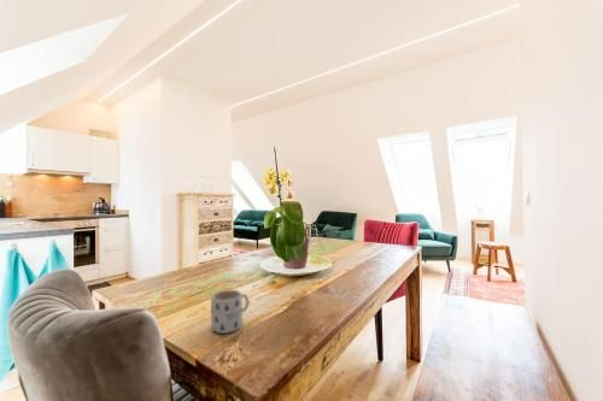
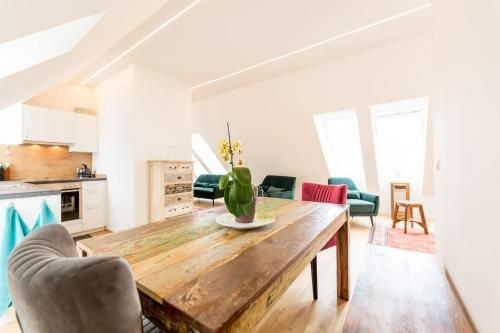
- mug [210,289,251,335]
